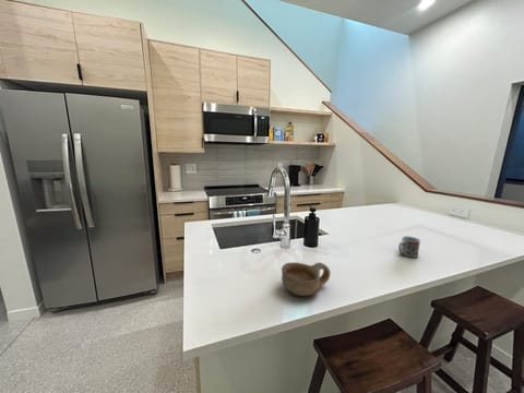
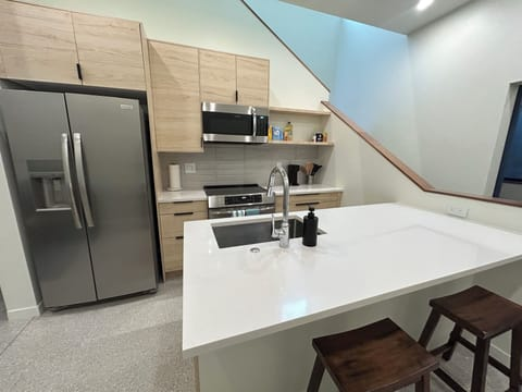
- bowl [281,261,331,297]
- cup [397,235,421,259]
